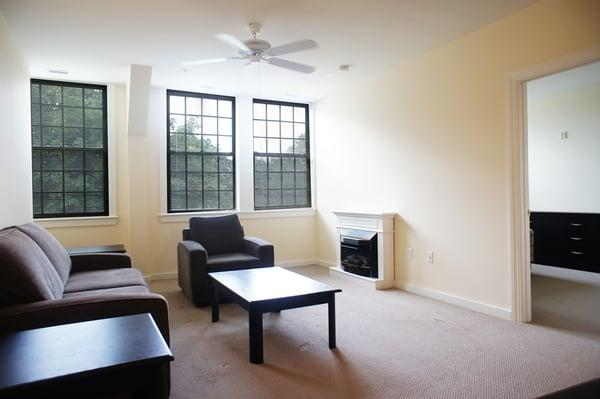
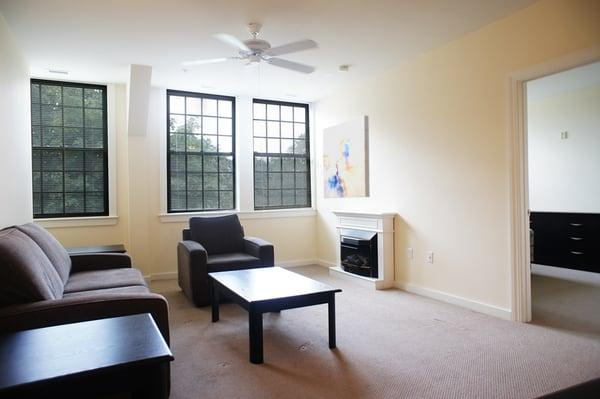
+ wall art [322,114,371,199]
